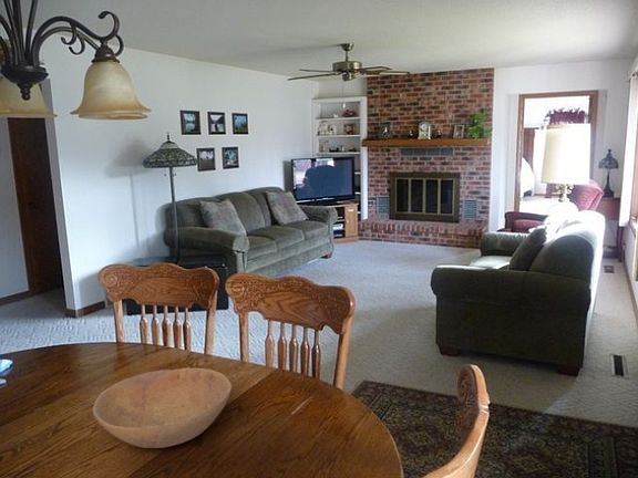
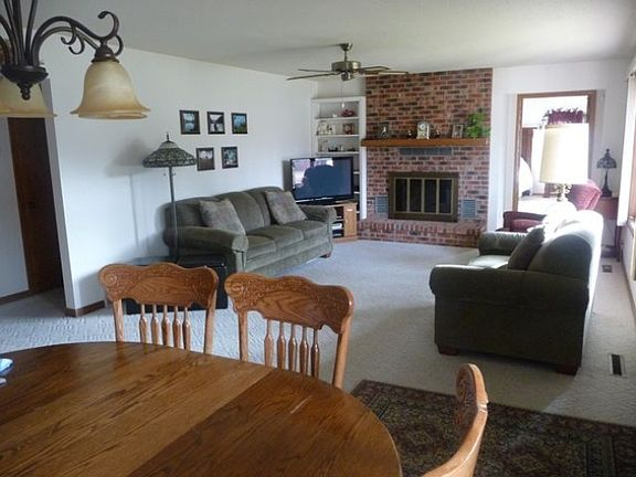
- bowl [92,367,233,449]
